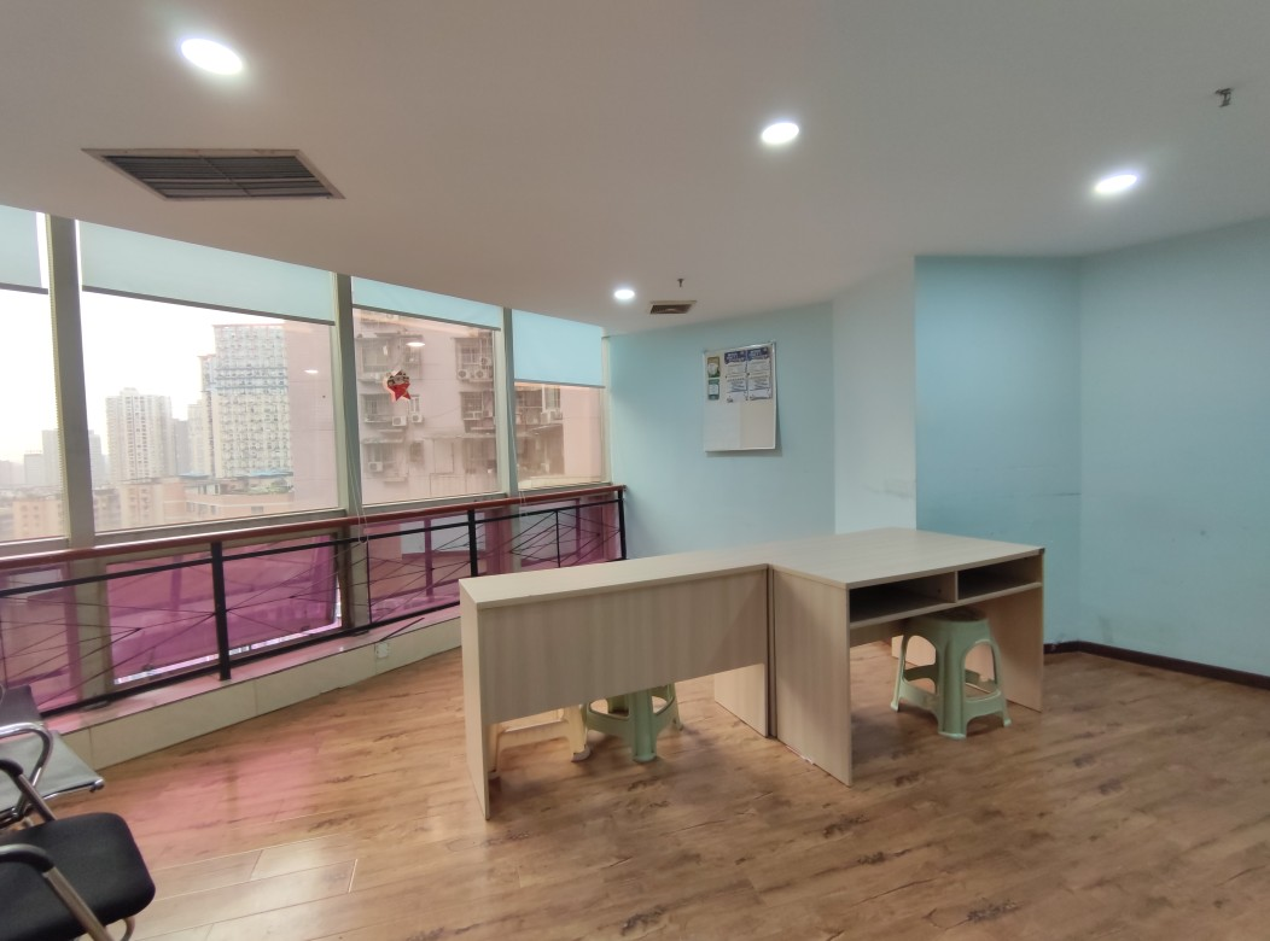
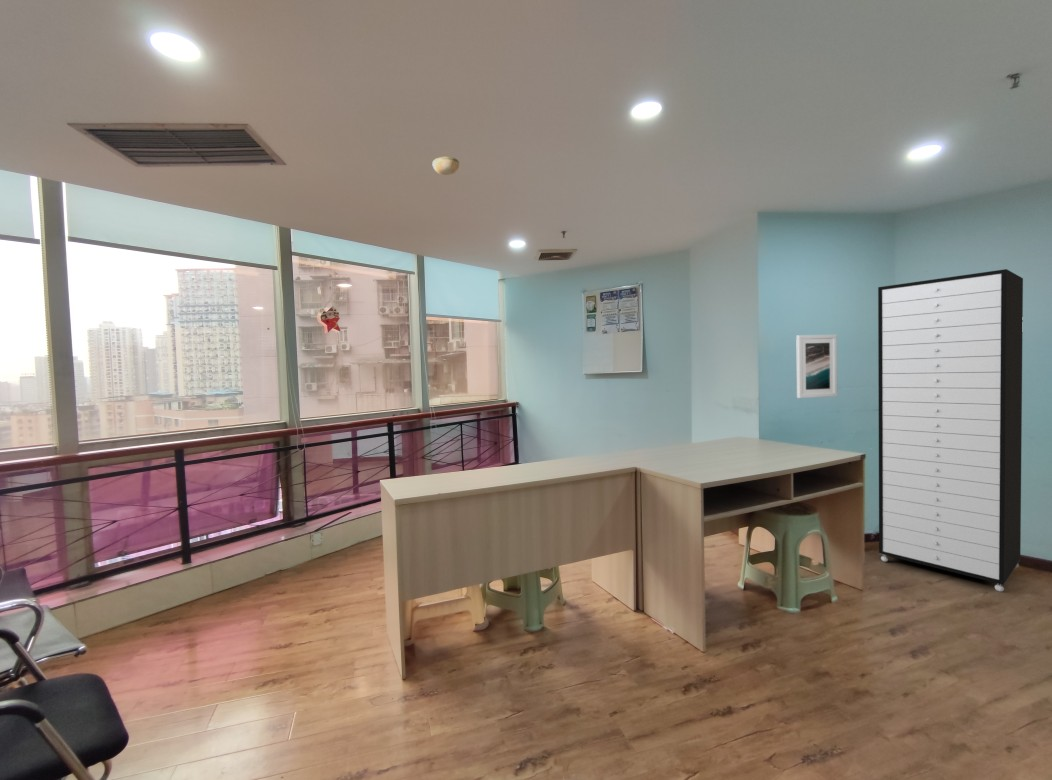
+ smoke detector [431,155,460,176]
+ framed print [795,334,838,399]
+ storage cabinet [877,268,1024,592]
